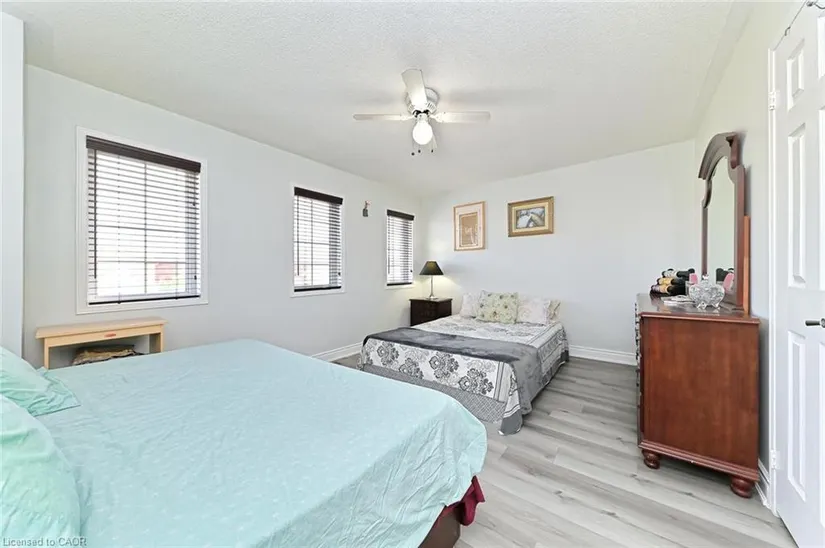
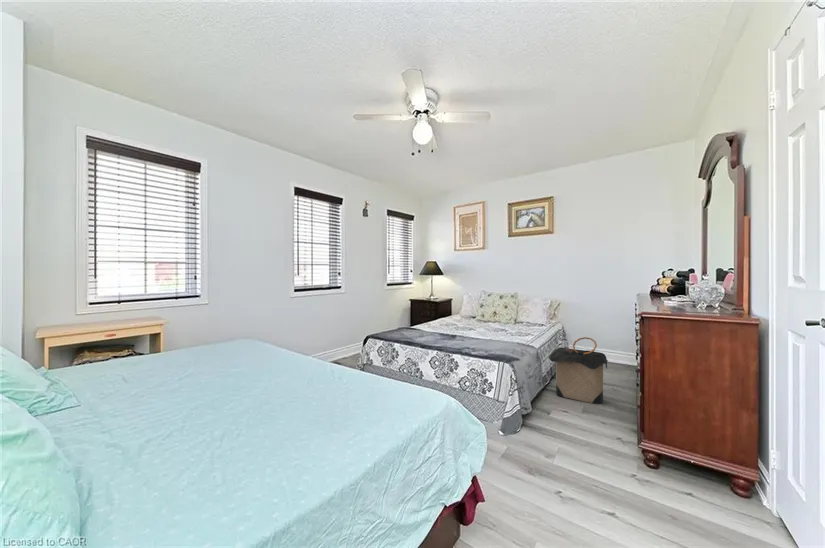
+ laundry hamper [548,336,609,405]
